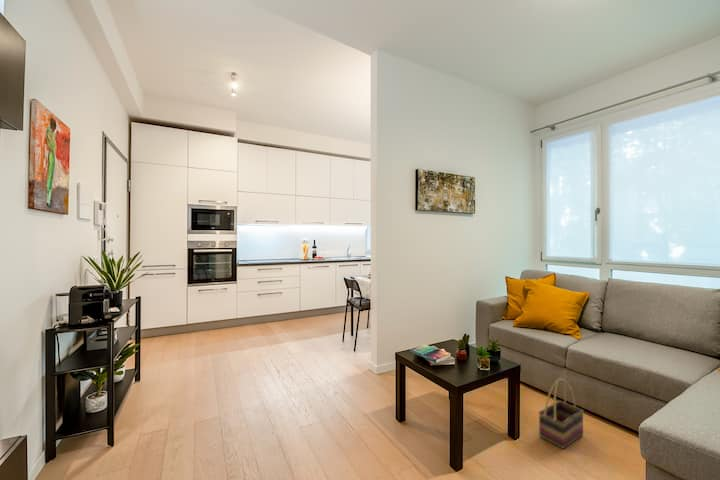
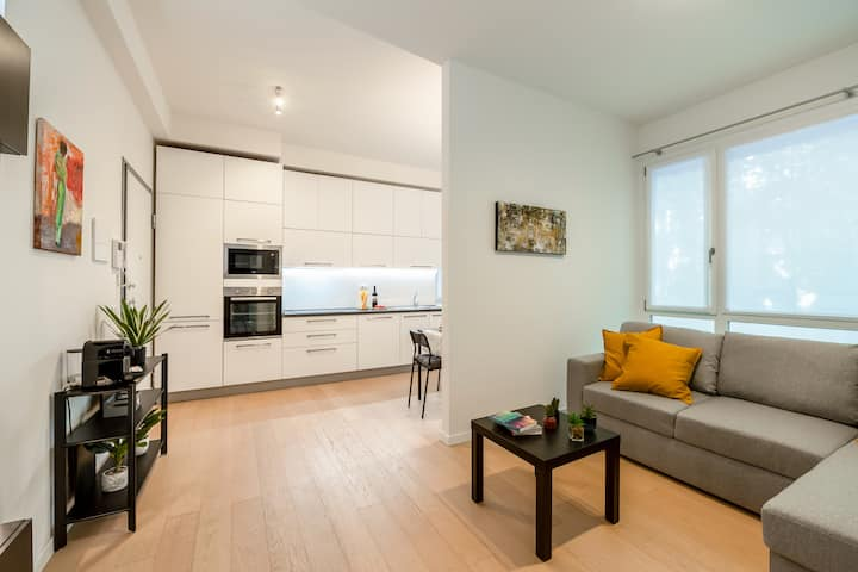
- basket [537,377,585,450]
